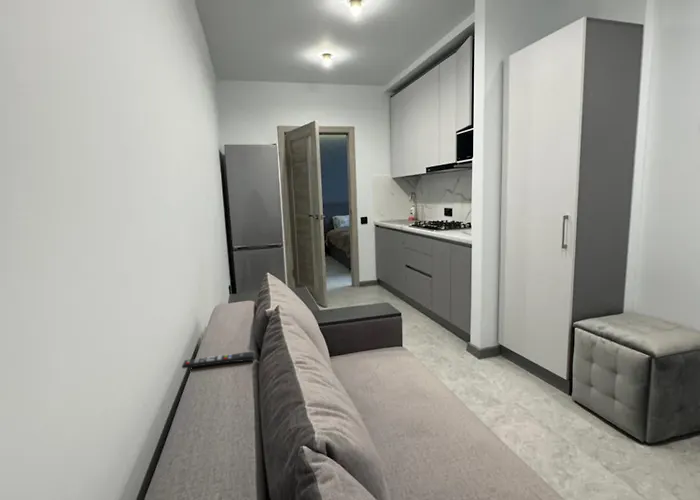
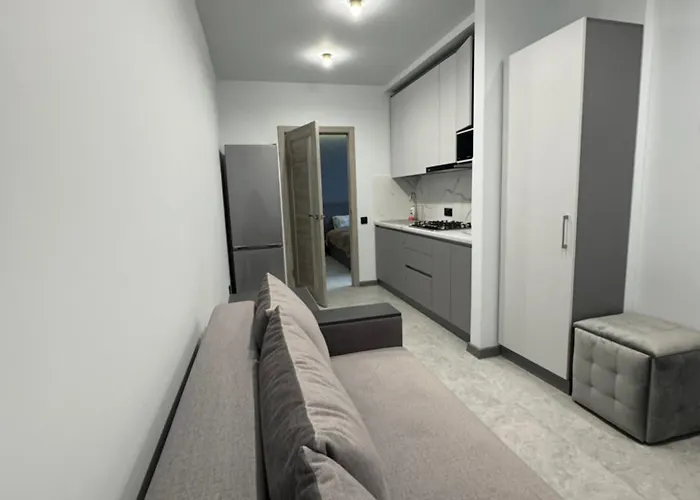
- remote control [181,351,256,370]
